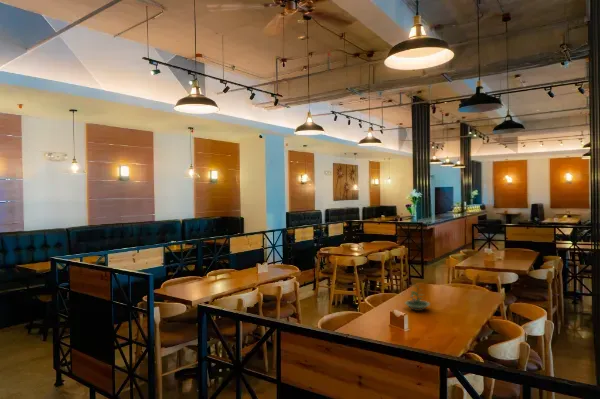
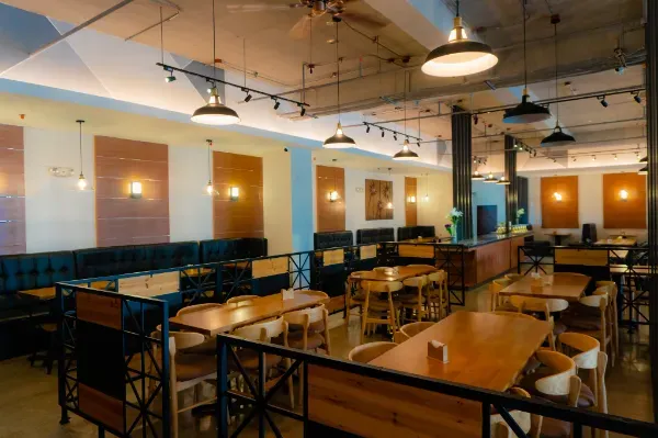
- terrarium [404,284,431,312]
